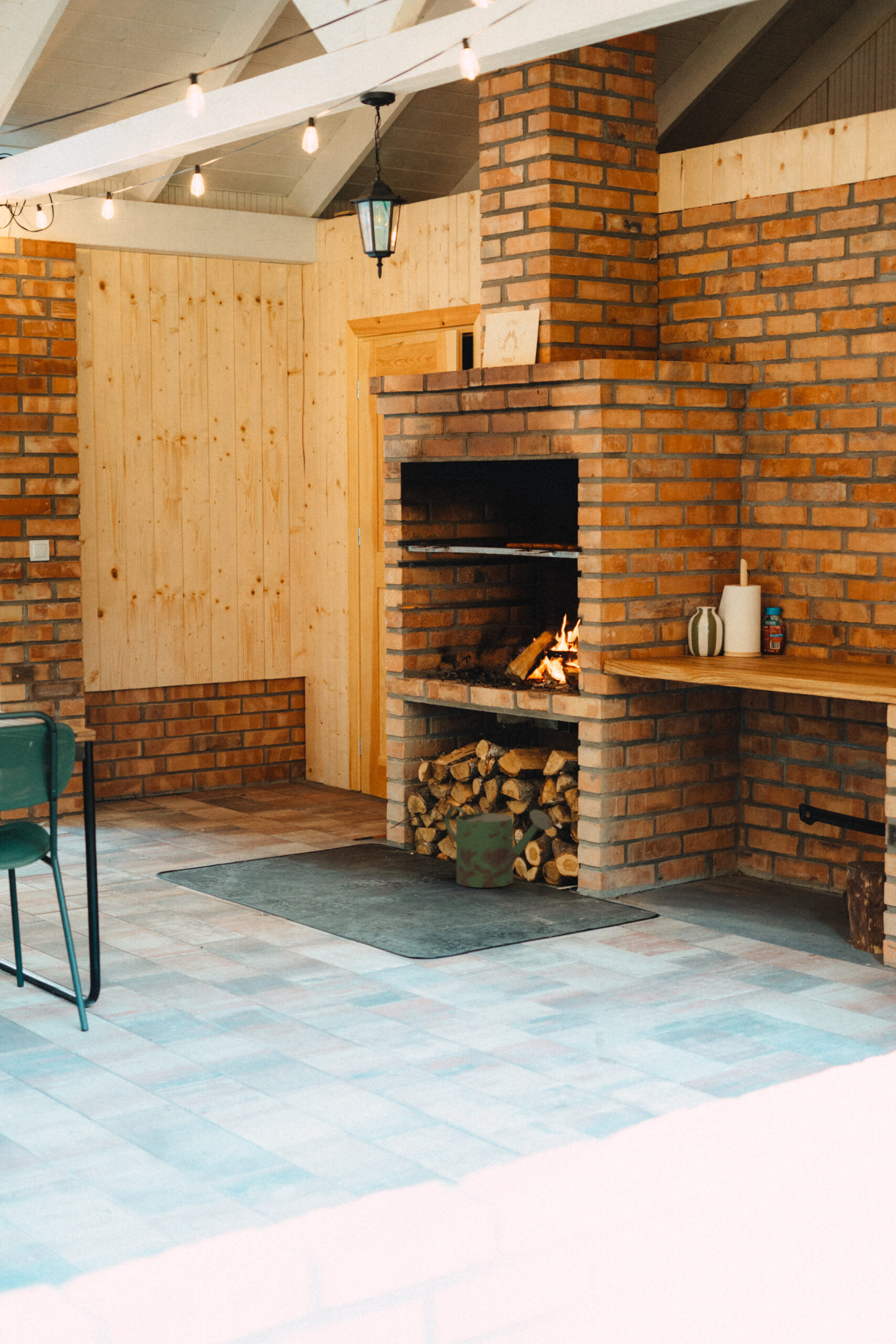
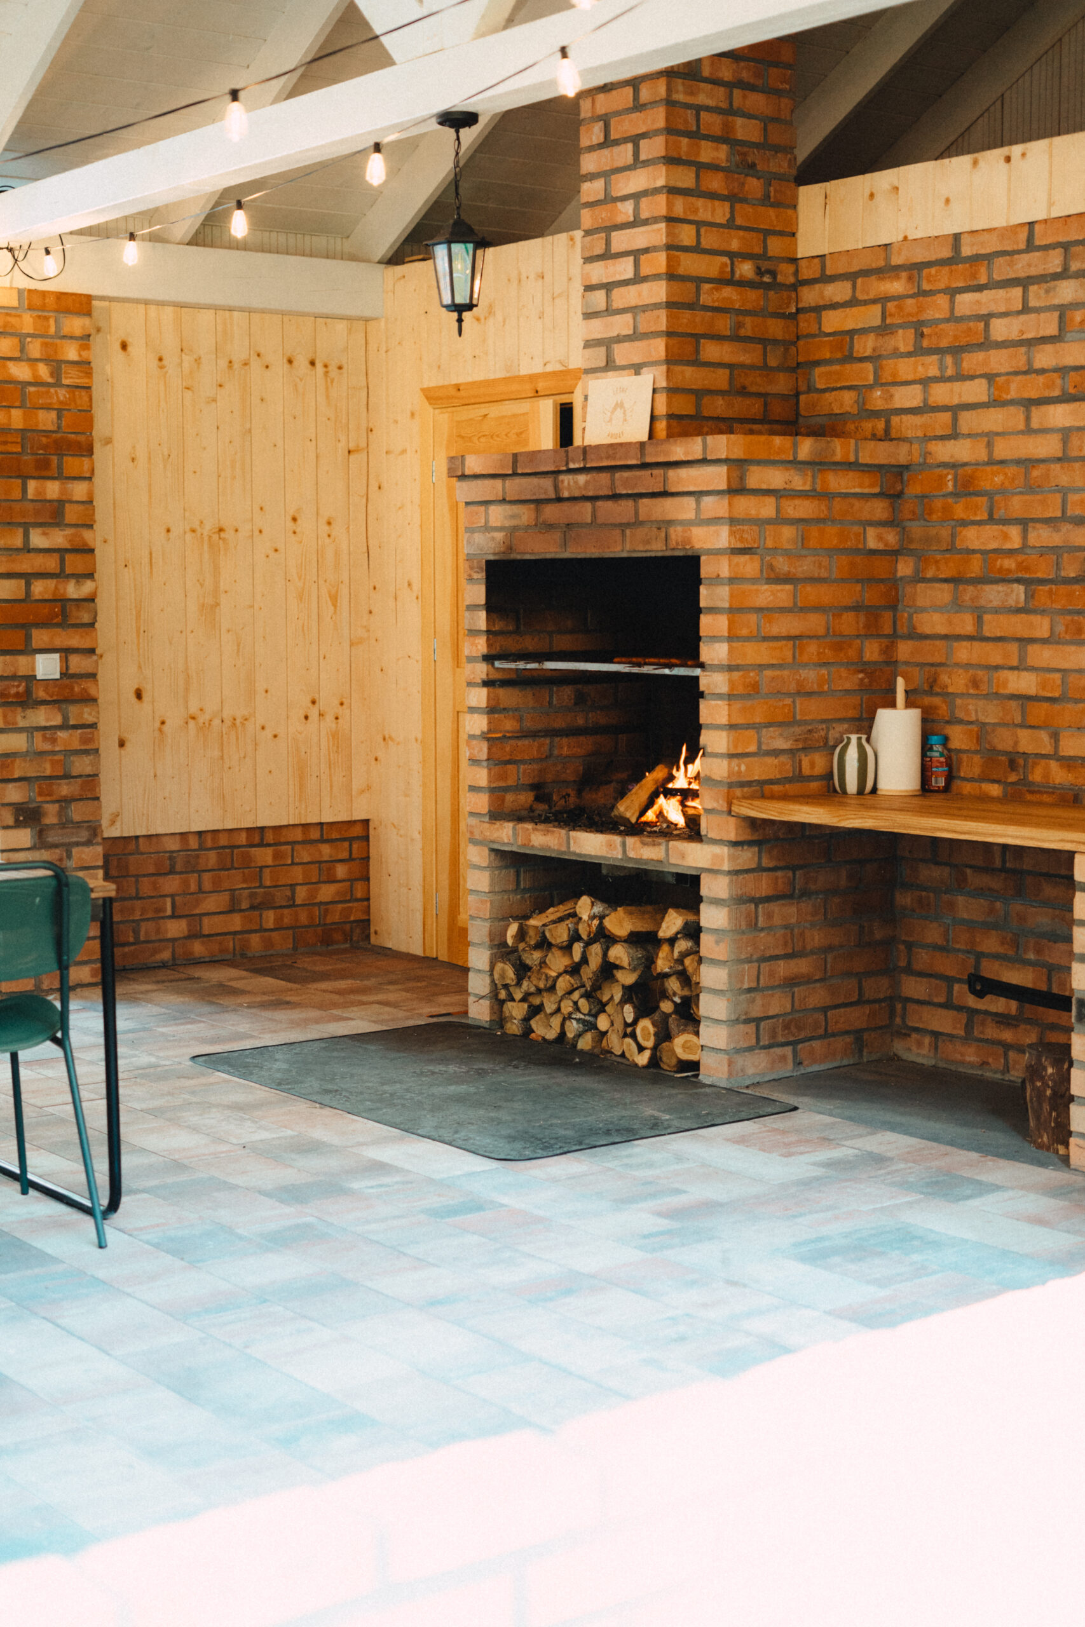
- watering can [444,806,553,888]
